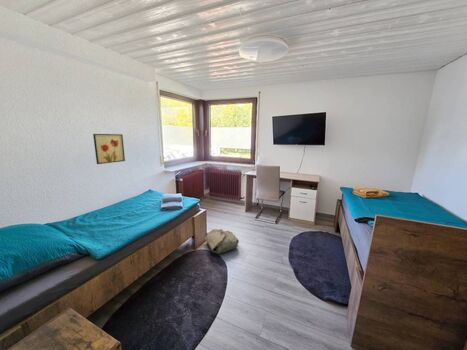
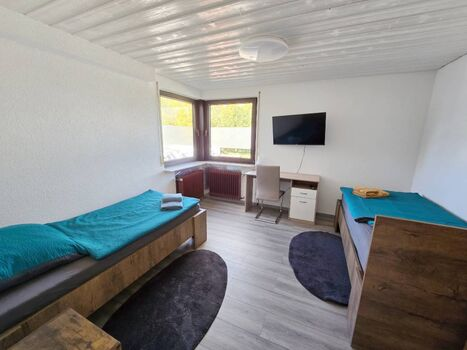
- bag [204,228,240,254]
- wall art [92,133,126,165]
